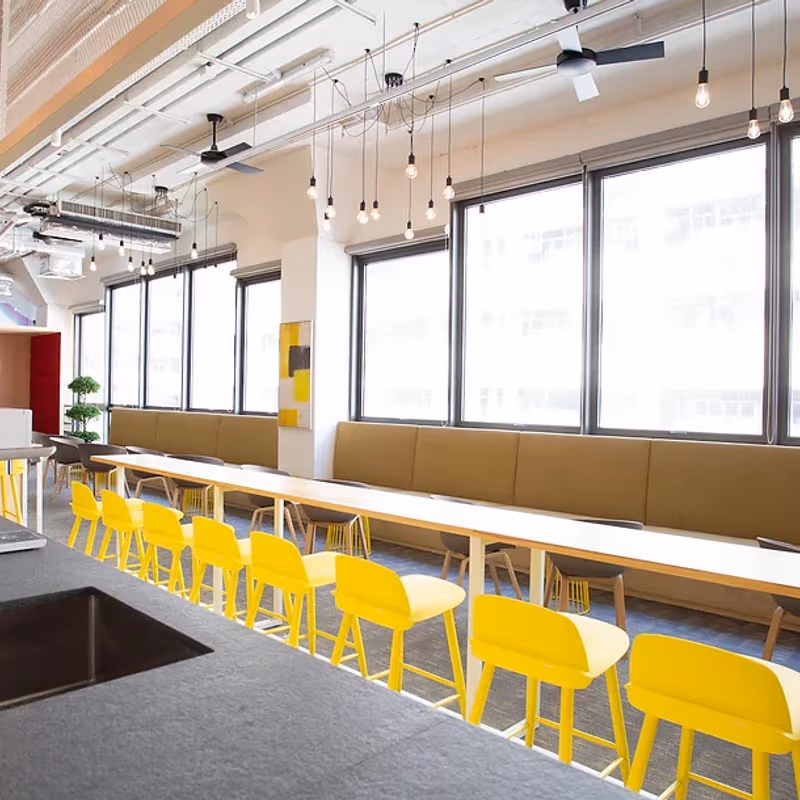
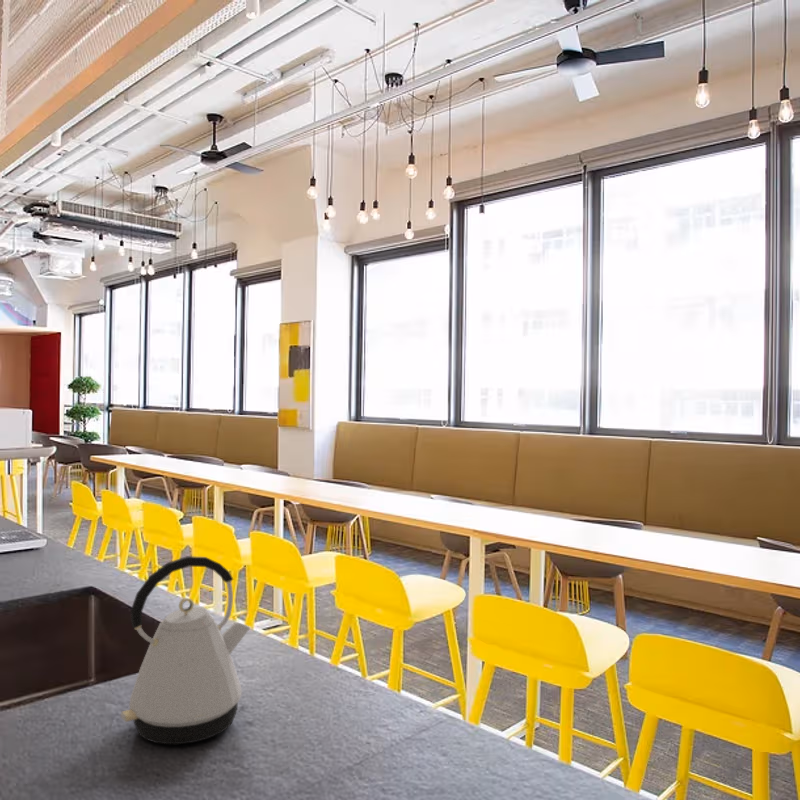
+ kettle [120,555,251,745]
